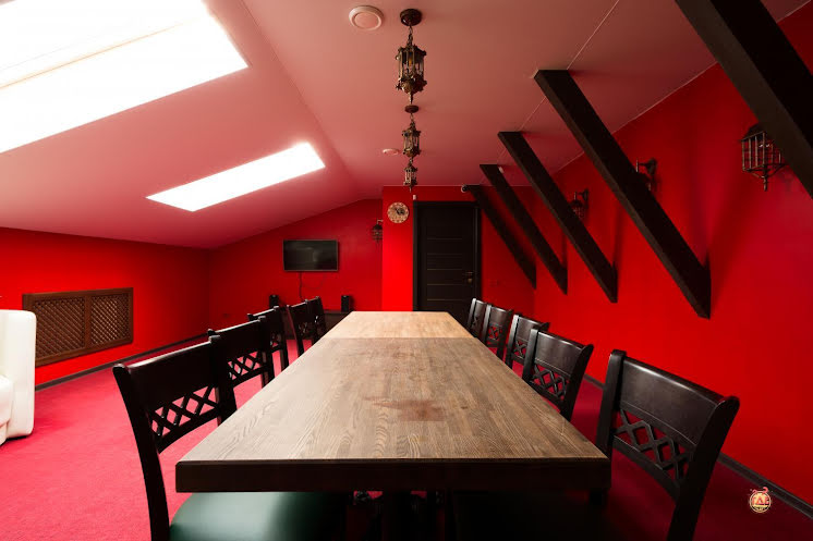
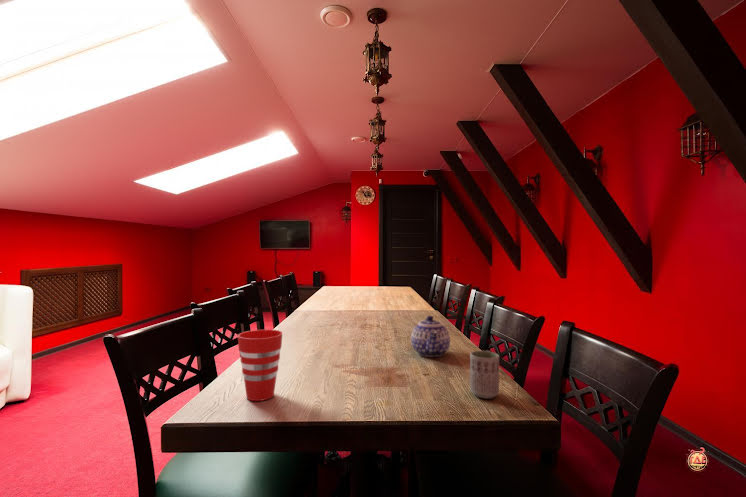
+ teapot [410,315,451,358]
+ cup [237,328,283,402]
+ cup [469,350,500,399]
